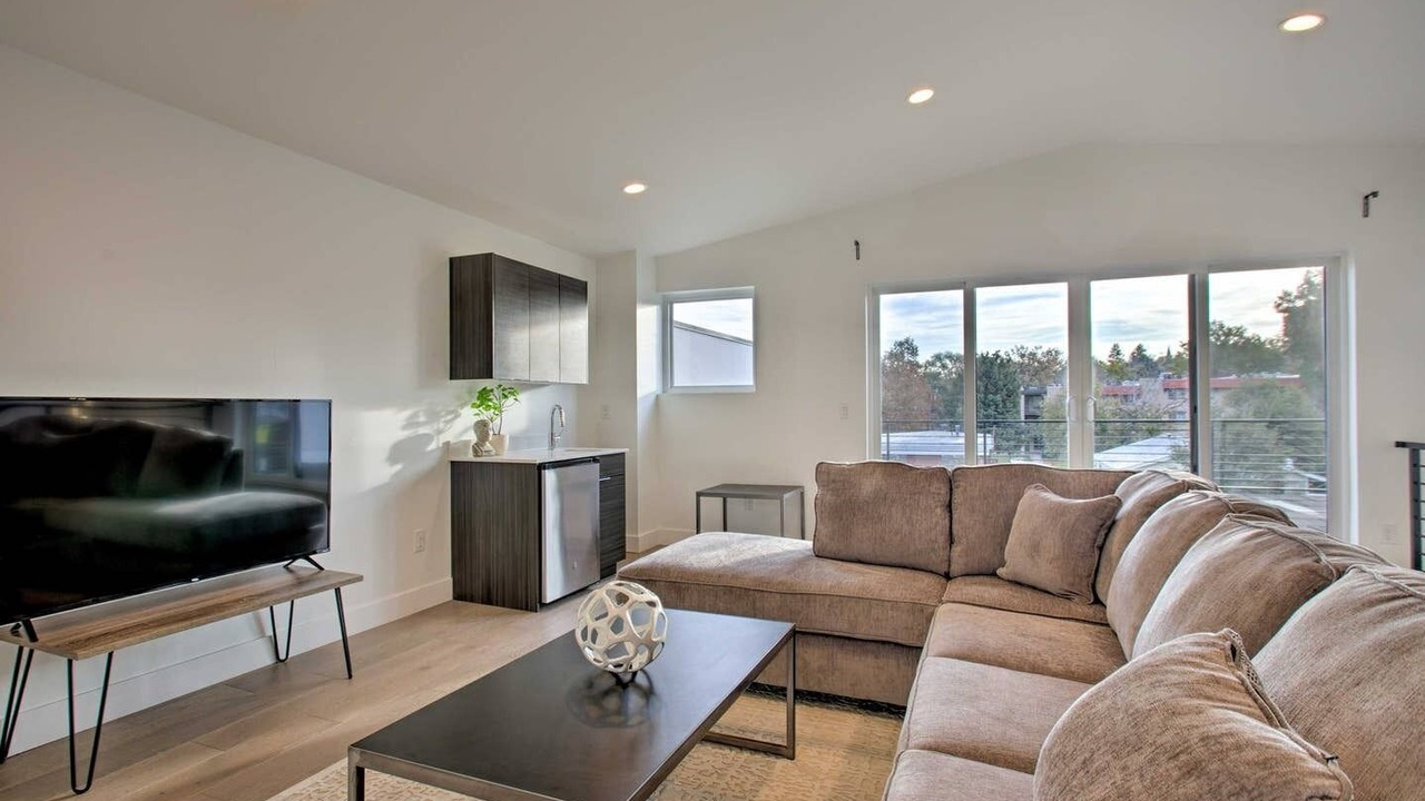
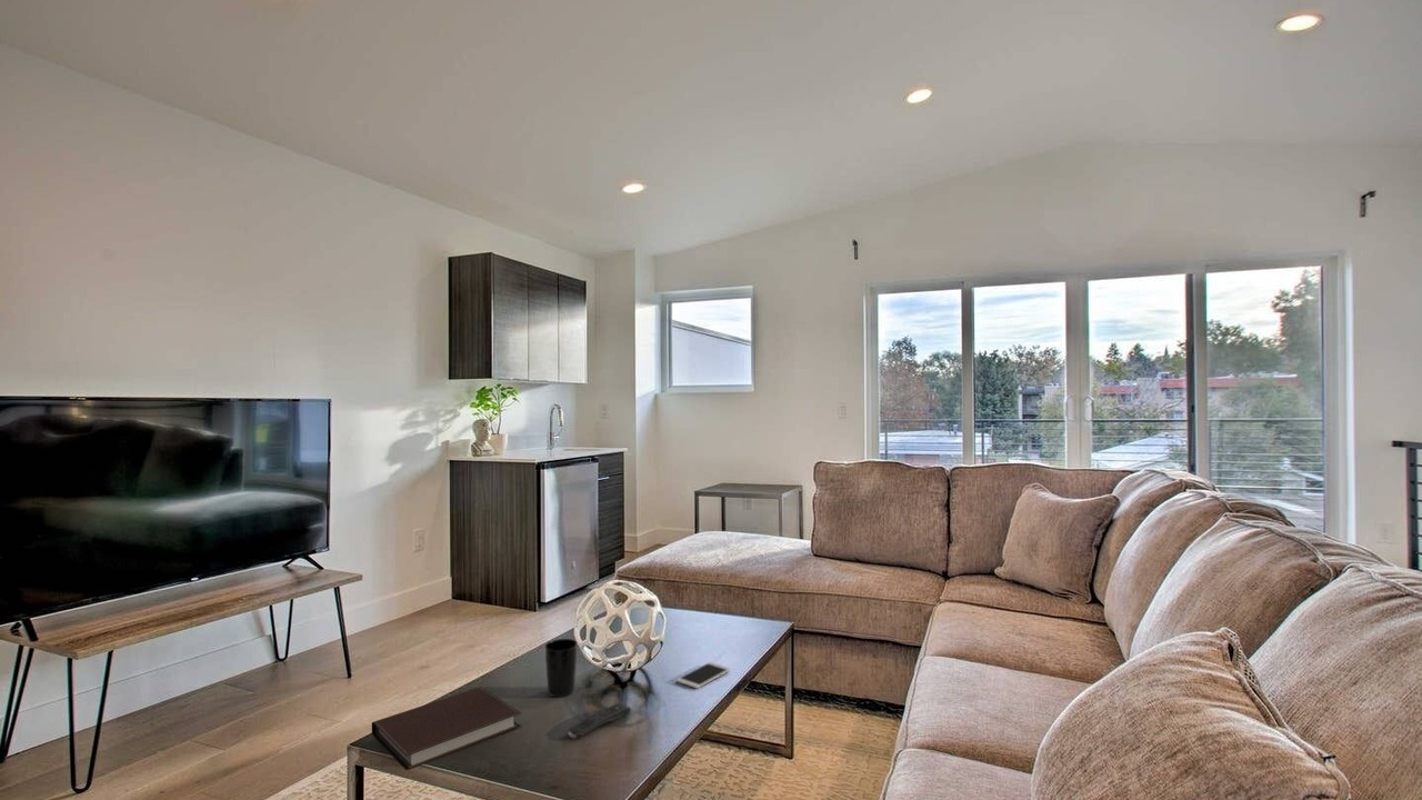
+ remote control [568,702,632,739]
+ smartphone [674,661,732,690]
+ cup [544,638,579,698]
+ notebook [371,686,522,771]
